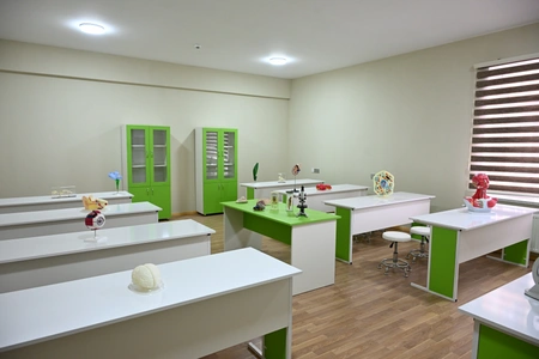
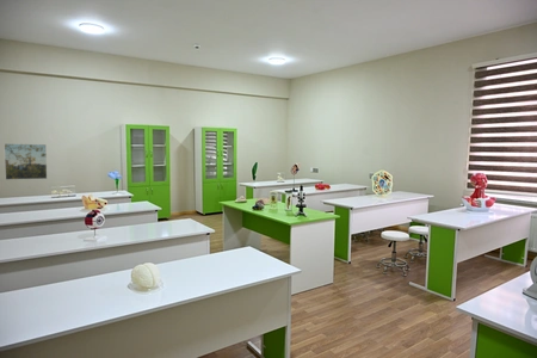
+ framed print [4,142,48,181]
